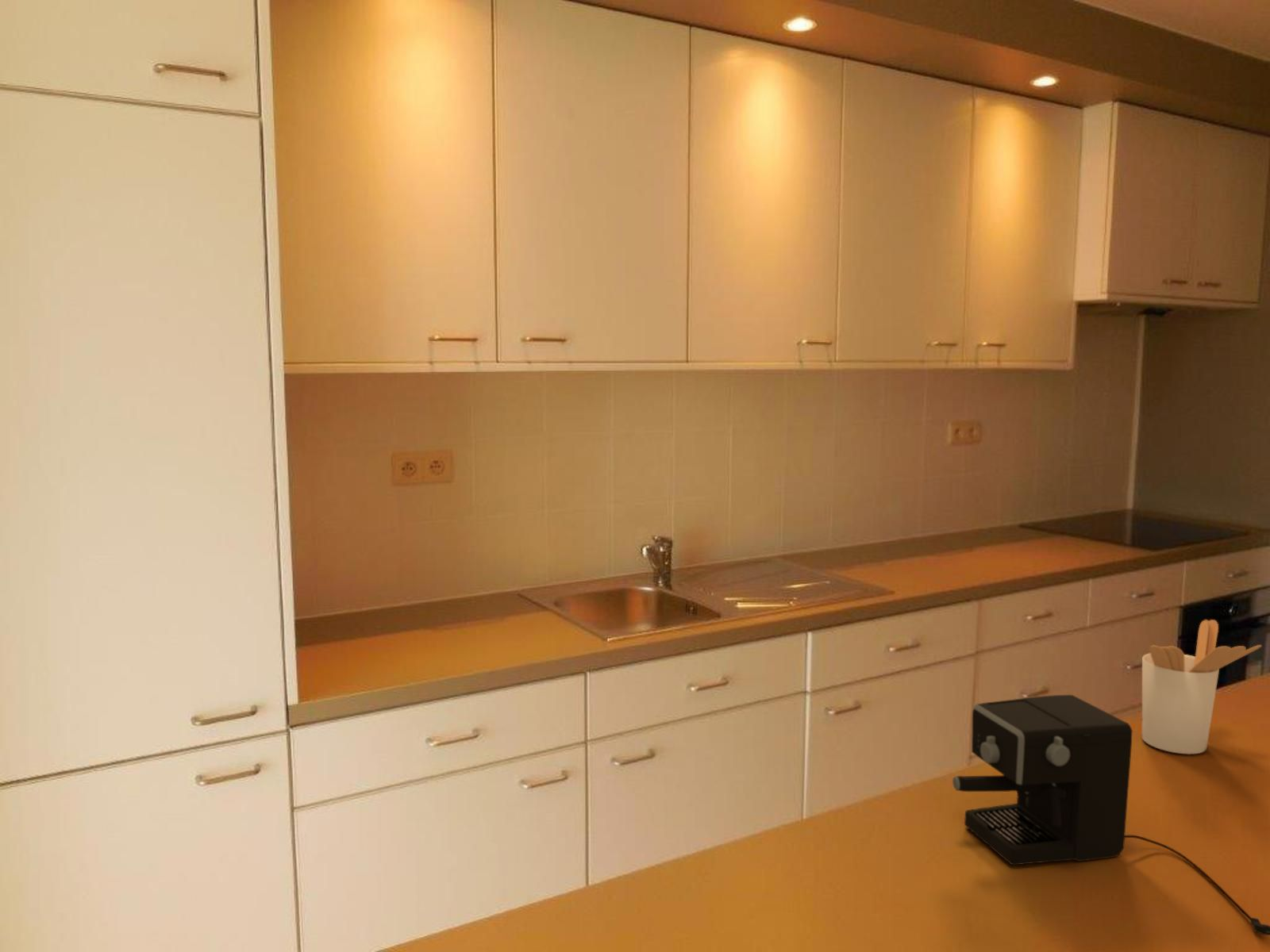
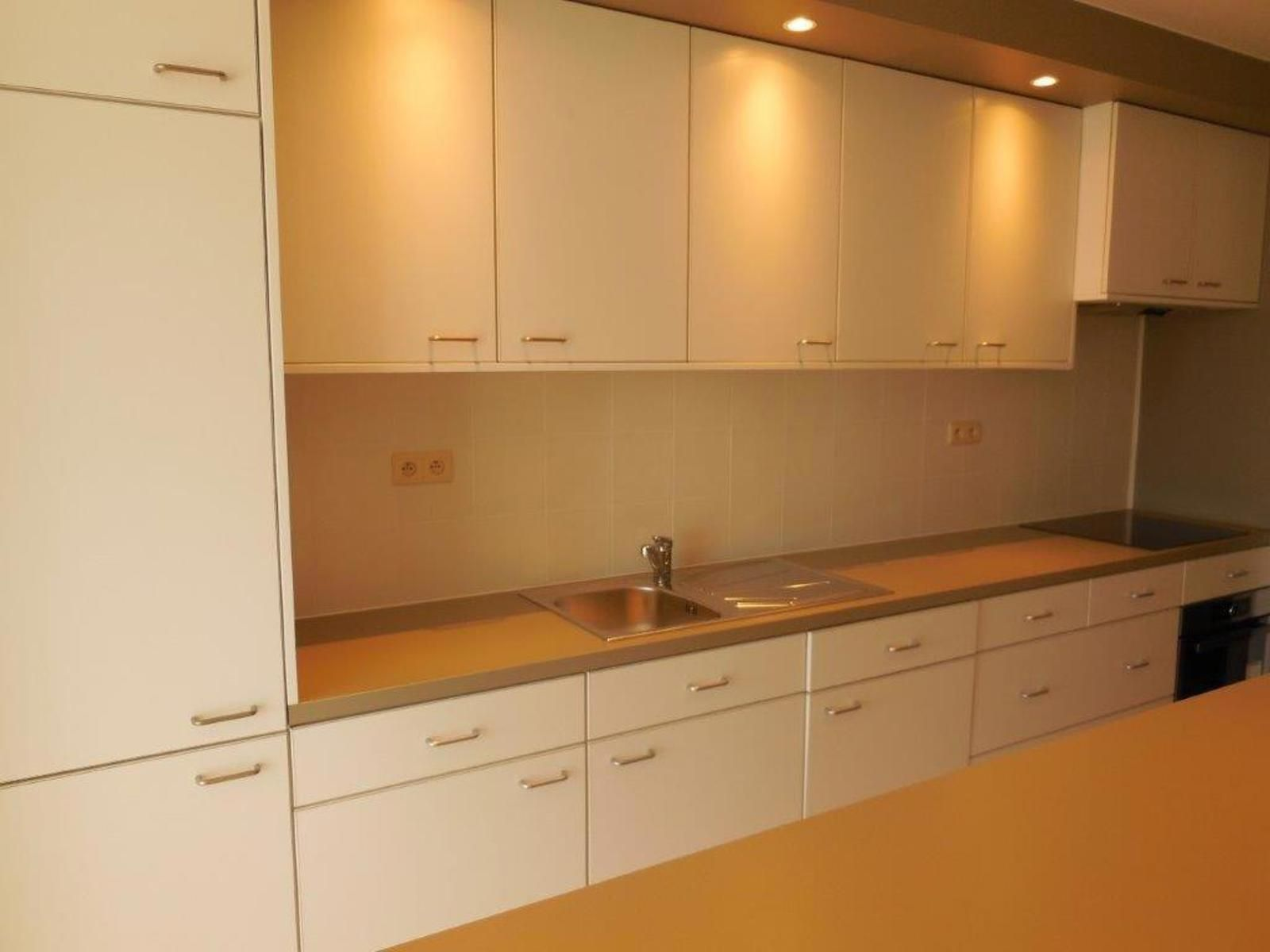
- utensil holder [1141,619,1263,755]
- coffee maker [952,694,1270,936]
